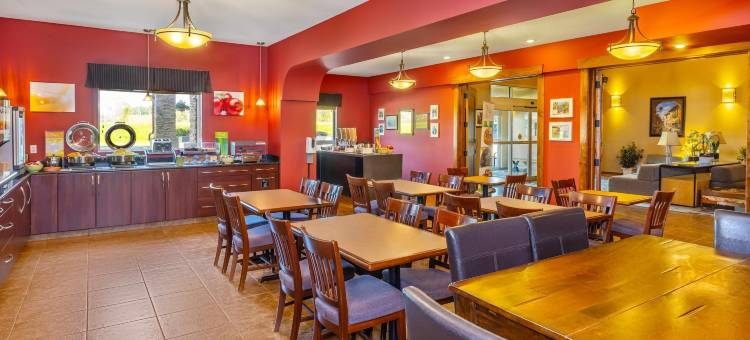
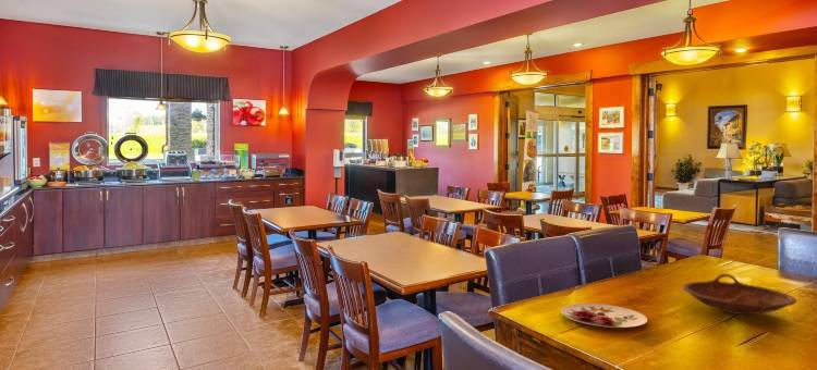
+ bowl [681,273,797,316]
+ plate [560,303,648,329]
